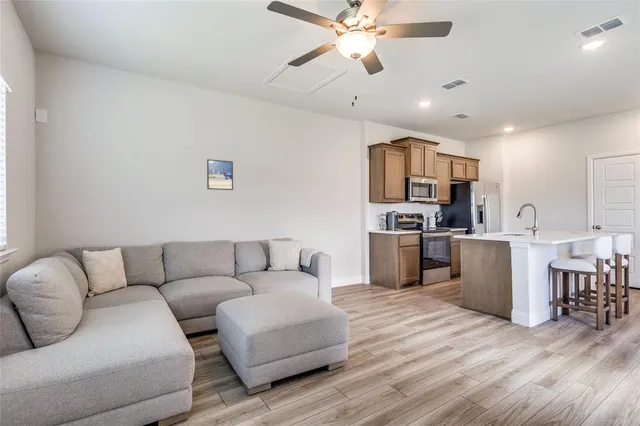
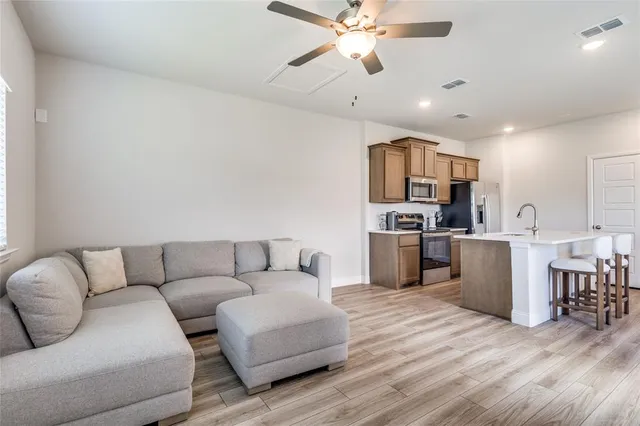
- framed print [206,158,234,191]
